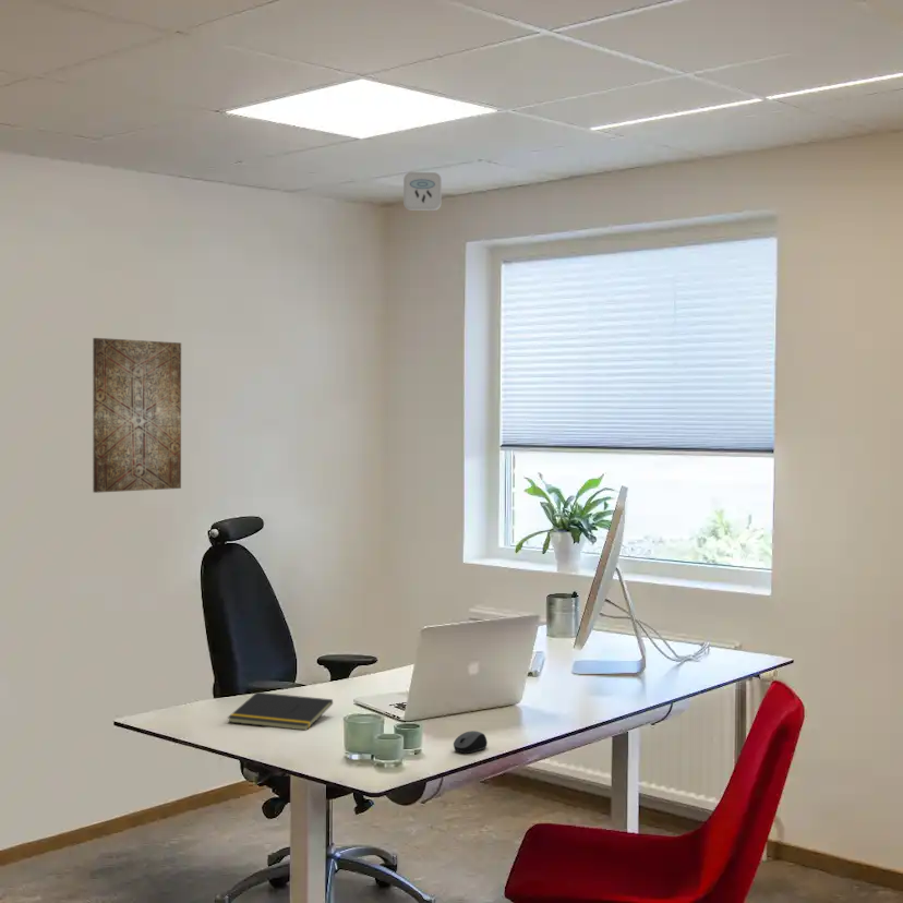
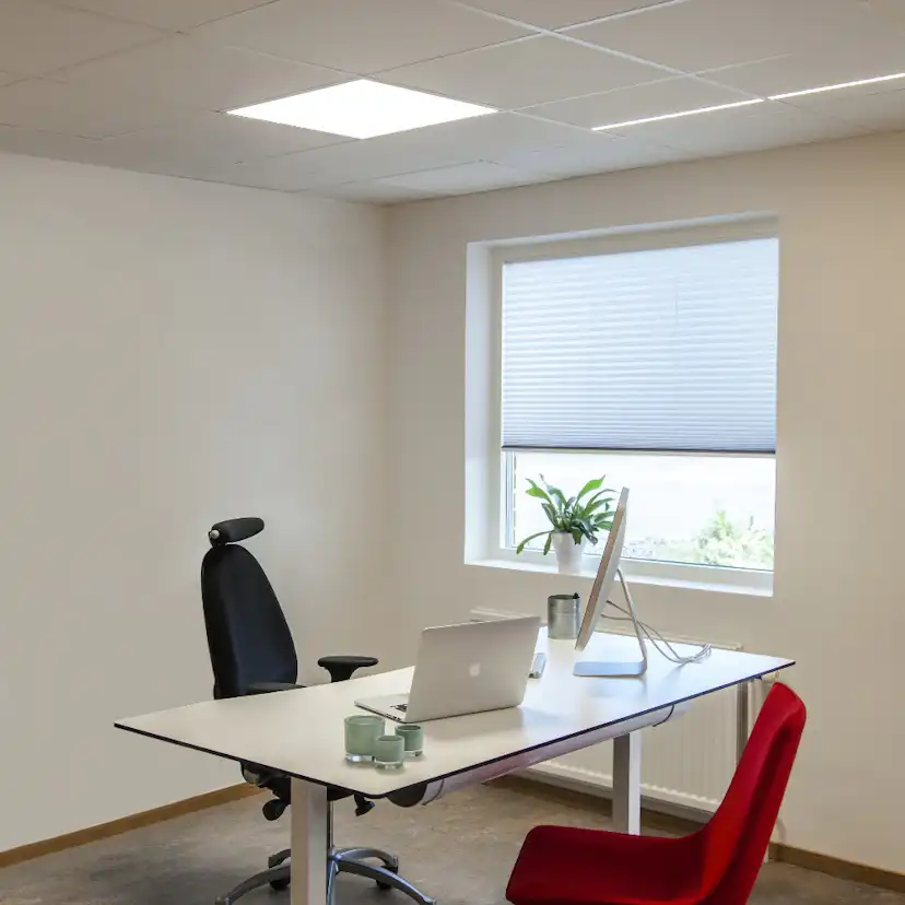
- wall art [92,337,182,494]
- computer mouse [453,730,489,754]
- smoke detector [402,171,443,212]
- notepad [227,691,334,732]
